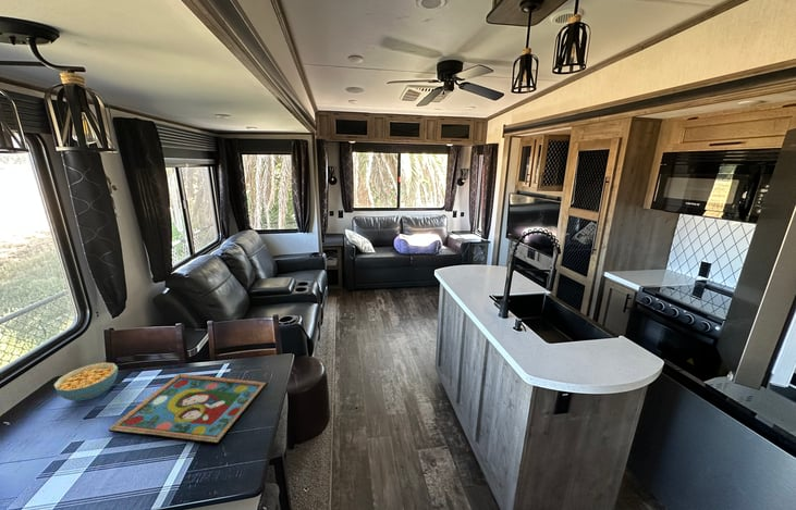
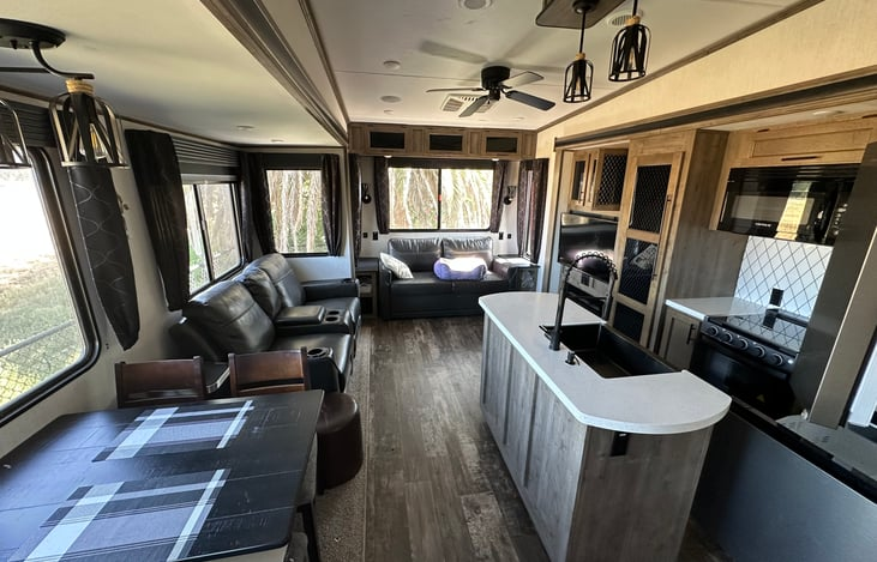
- framed painting [108,373,269,446]
- cereal bowl [52,361,119,402]
